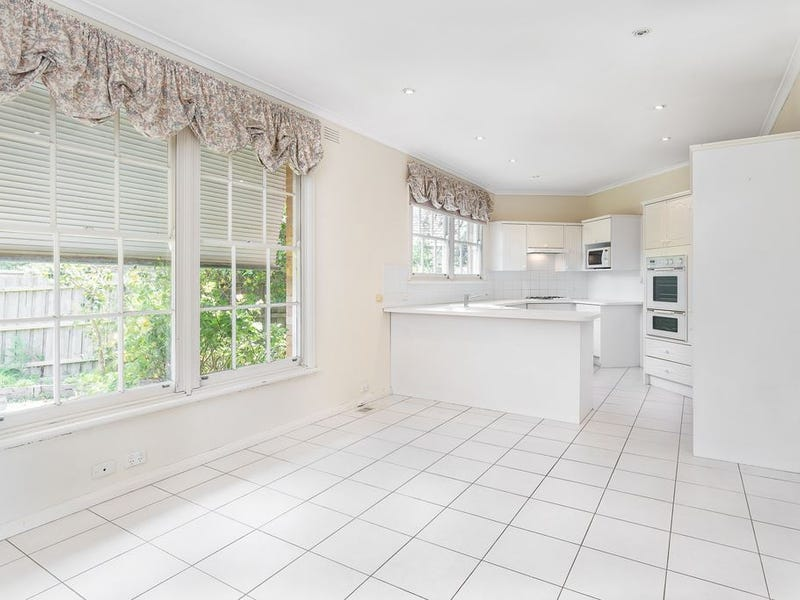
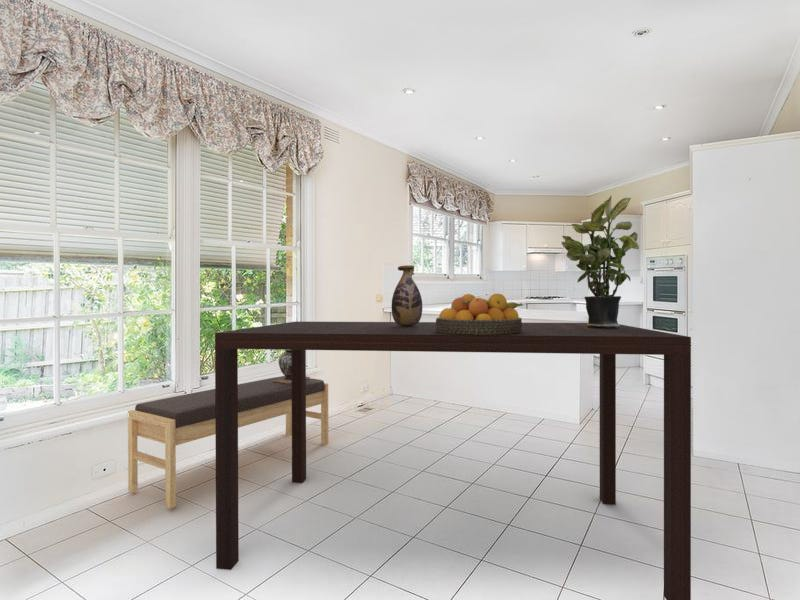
+ dining table [214,321,692,600]
+ potted plant [560,195,640,328]
+ vase [391,264,423,326]
+ fruit bowl [435,293,524,335]
+ decorative vase [271,350,311,384]
+ bench [127,375,329,509]
